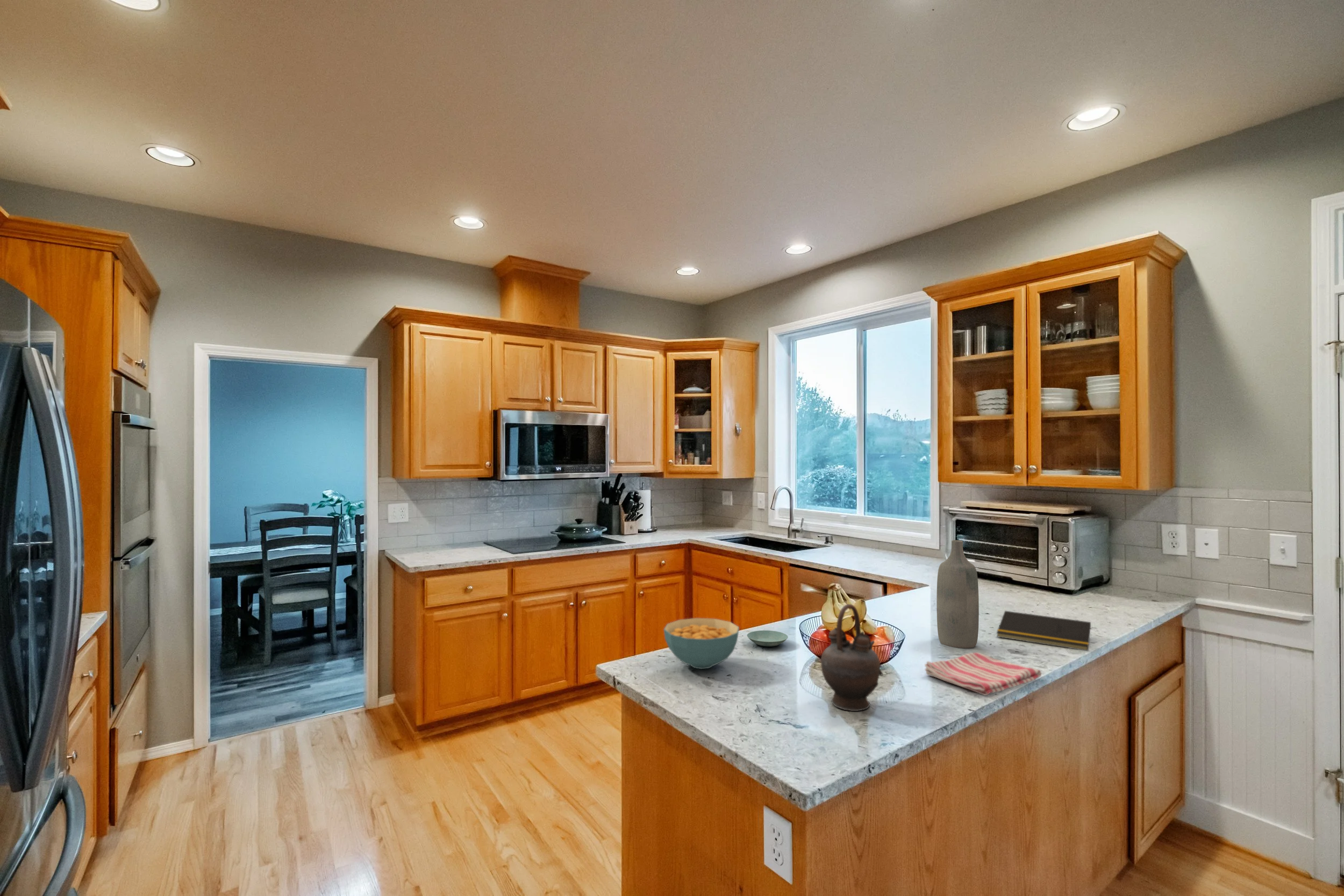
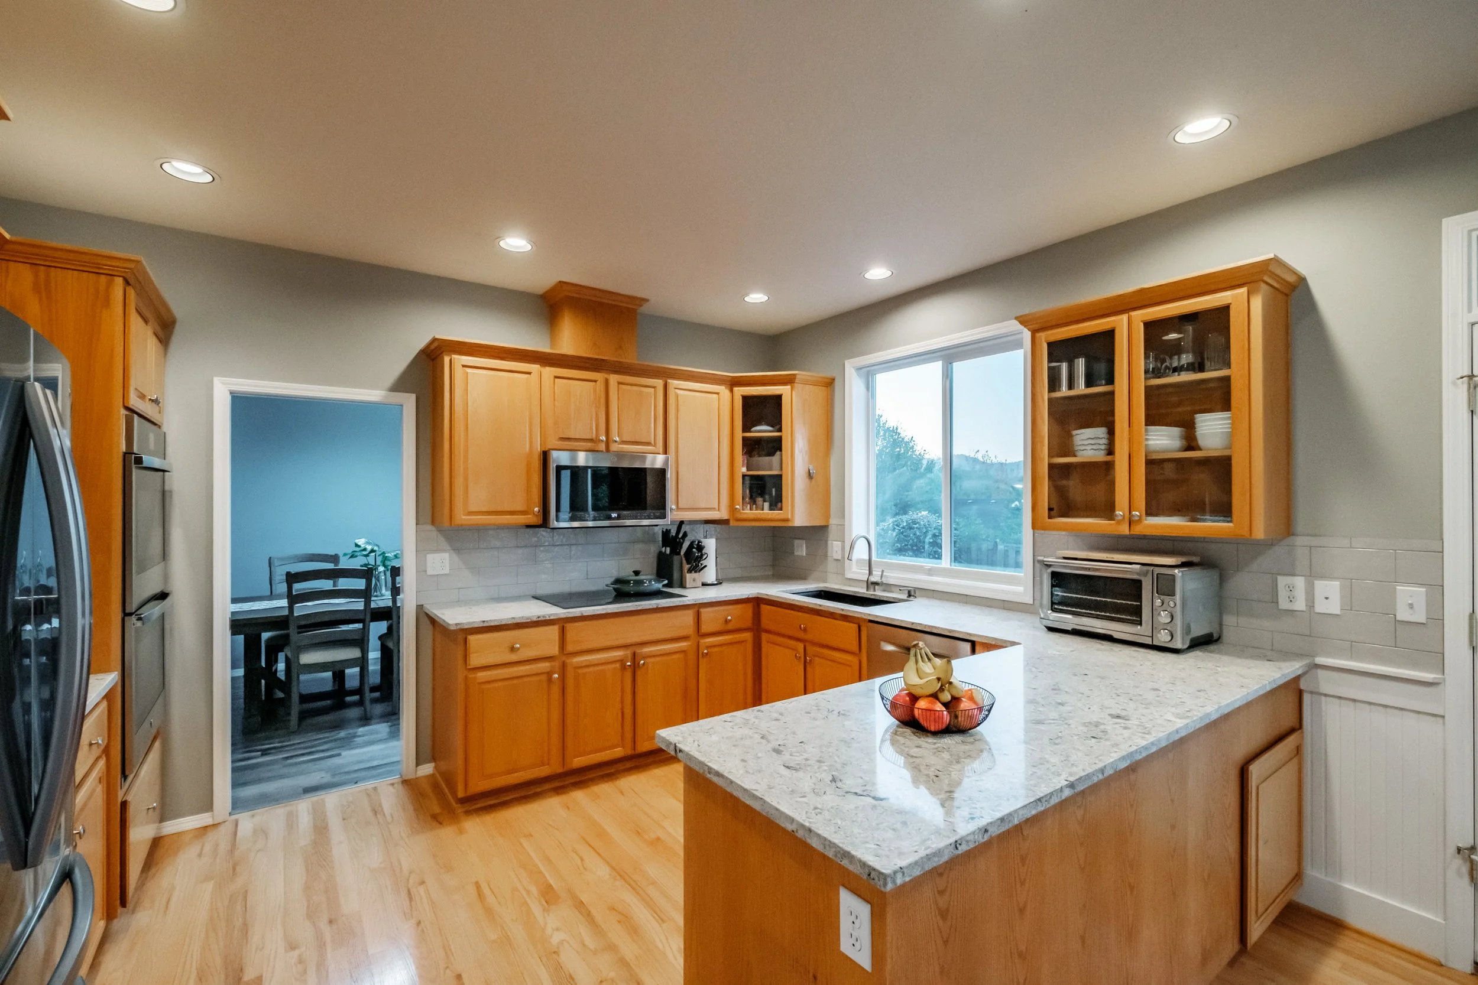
- cereal bowl [663,618,740,670]
- dish towel [924,652,1042,696]
- saucer [747,630,789,647]
- bottle [936,540,980,649]
- notepad [996,610,1091,651]
- teapot [820,604,884,712]
